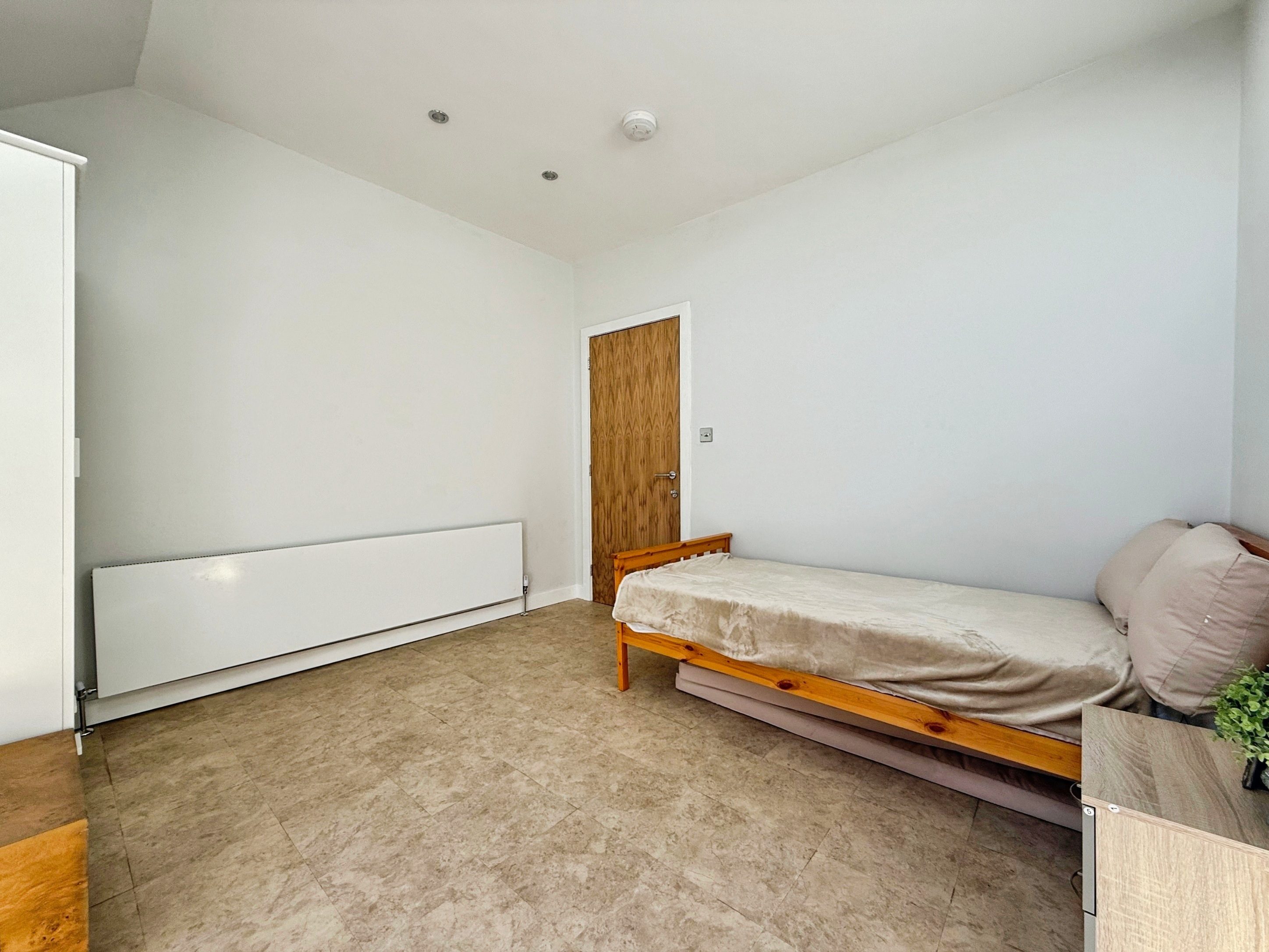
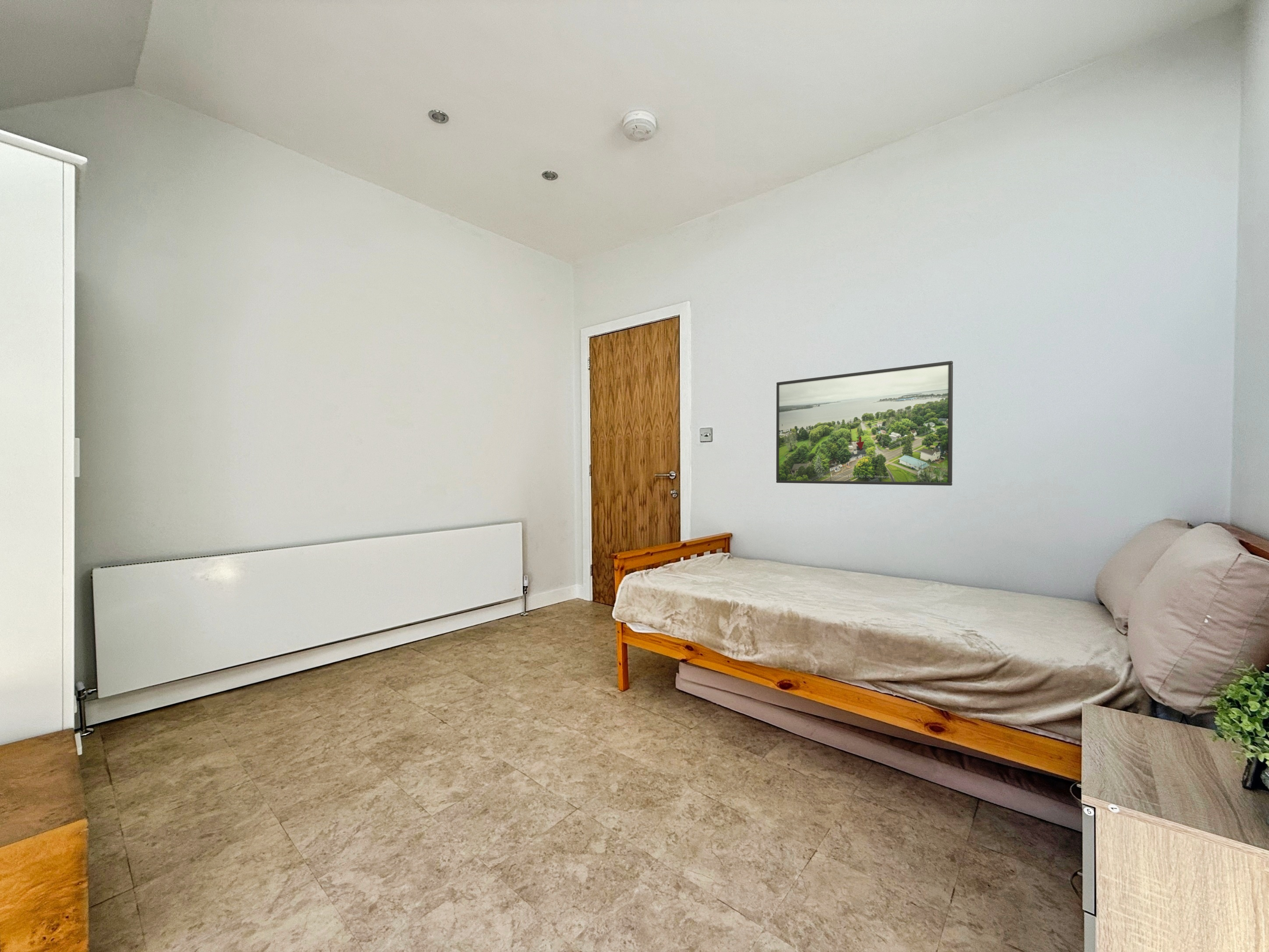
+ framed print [776,361,954,486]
